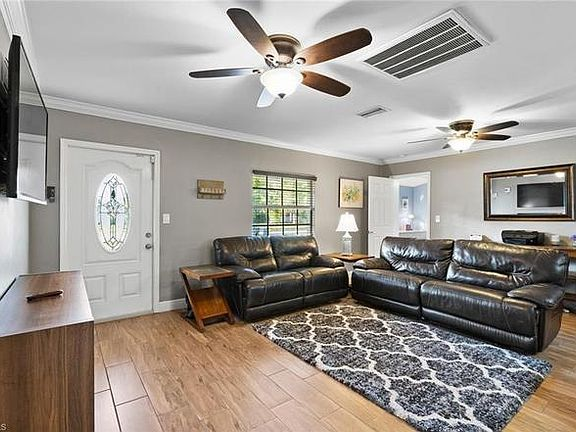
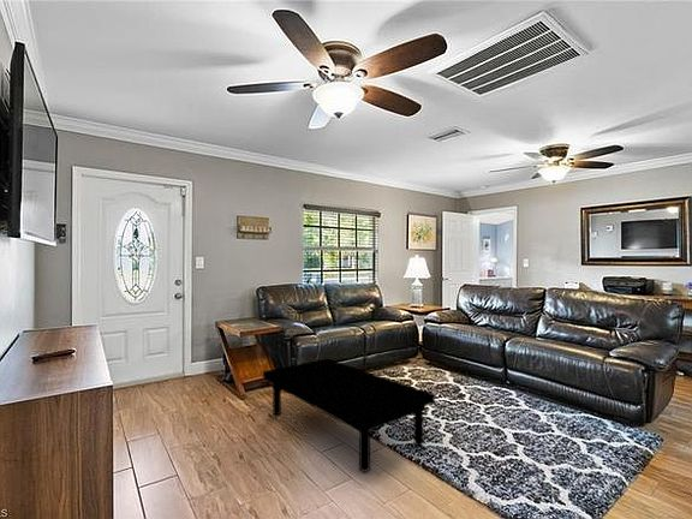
+ coffee table [262,357,436,473]
